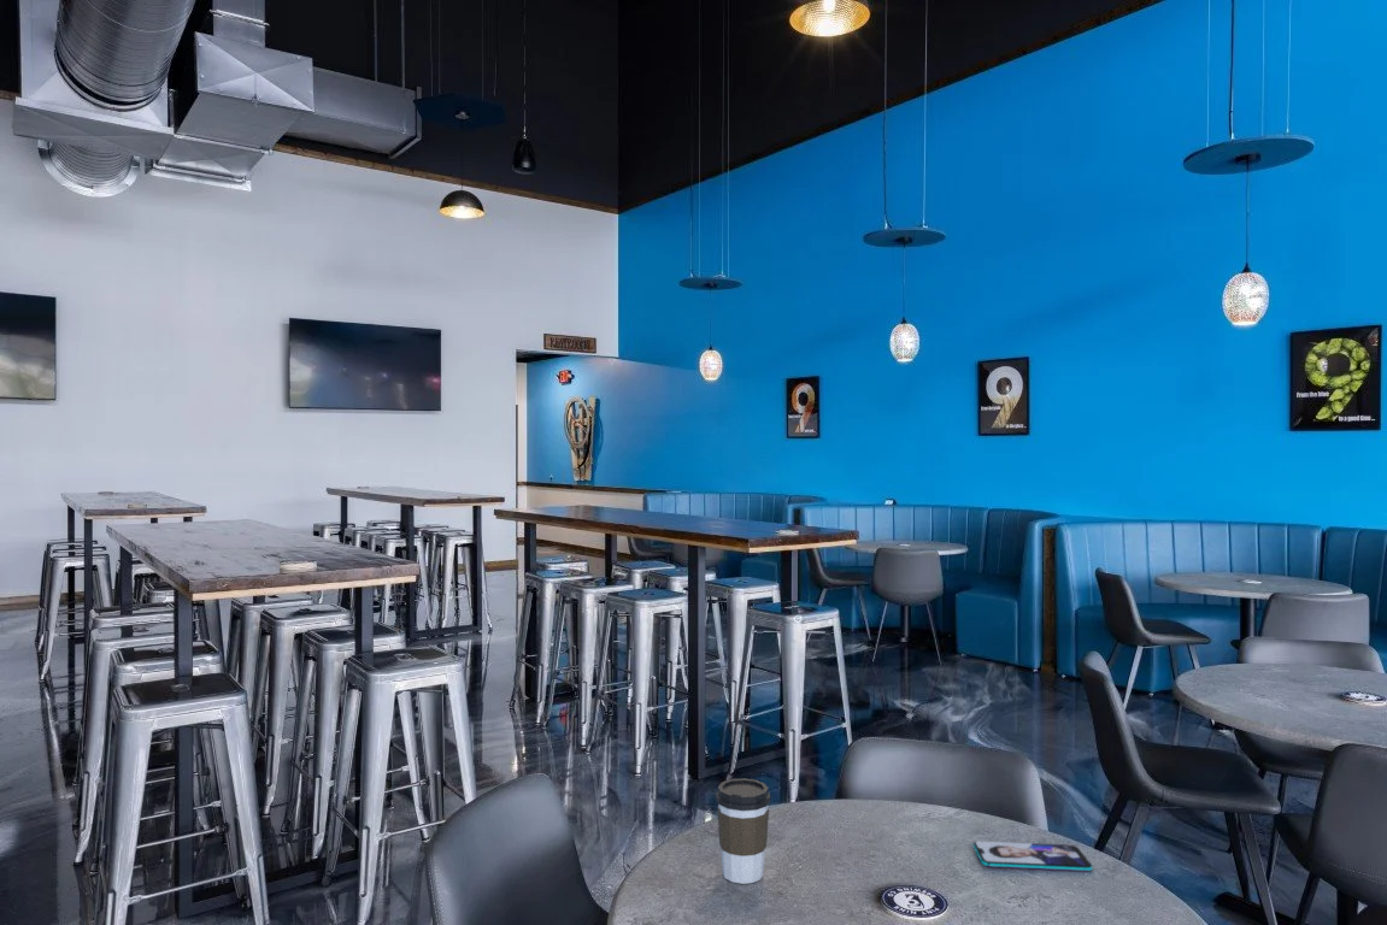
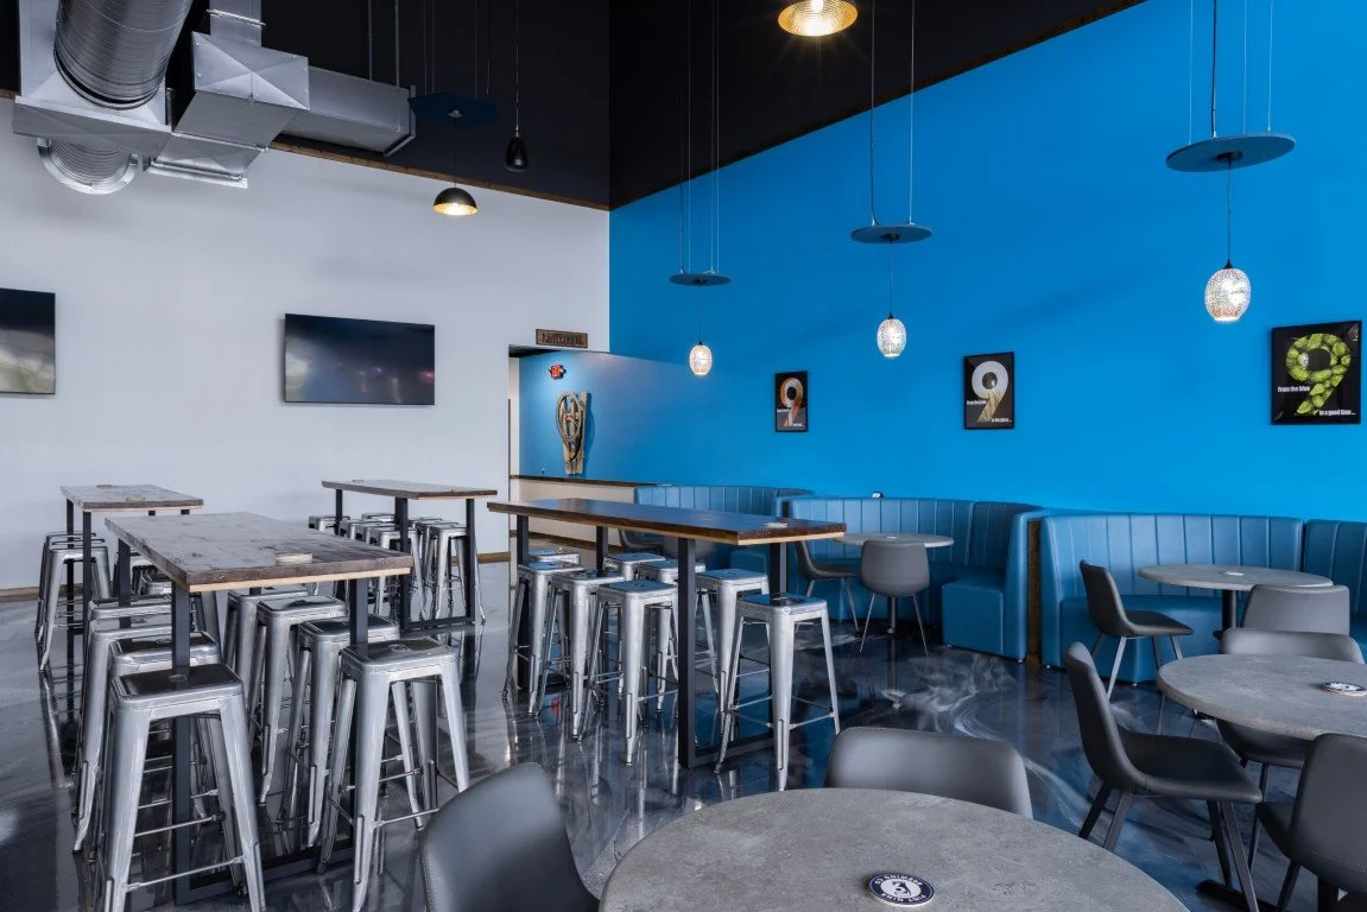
- smartphone [971,839,1093,872]
- coffee cup [715,777,772,885]
